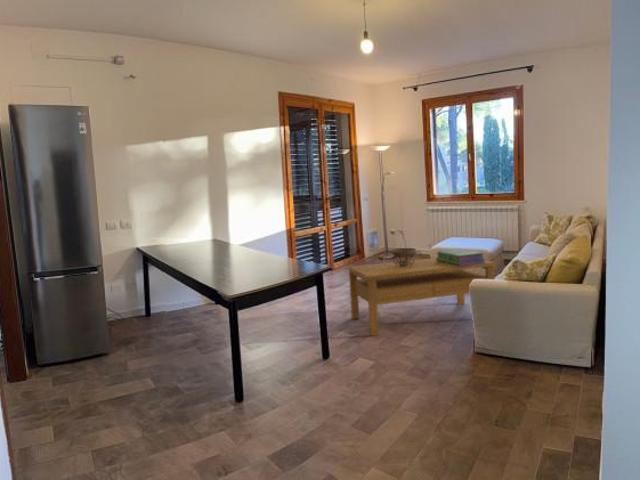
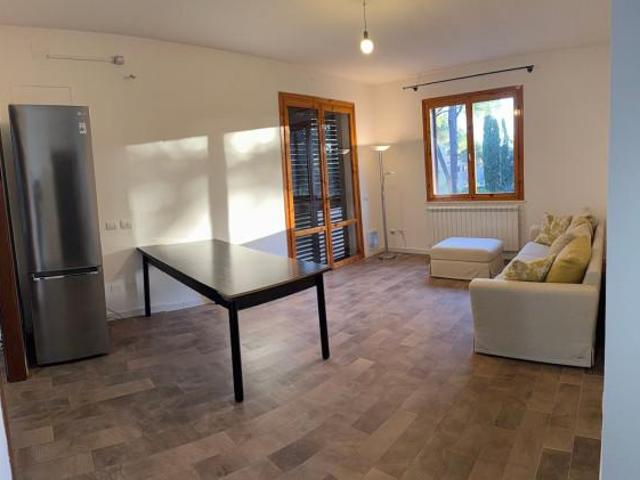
- stack of books [435,248,486,266]
- decorative bowl [385,247,422,267]
- coffee table [347,257,496,336]
